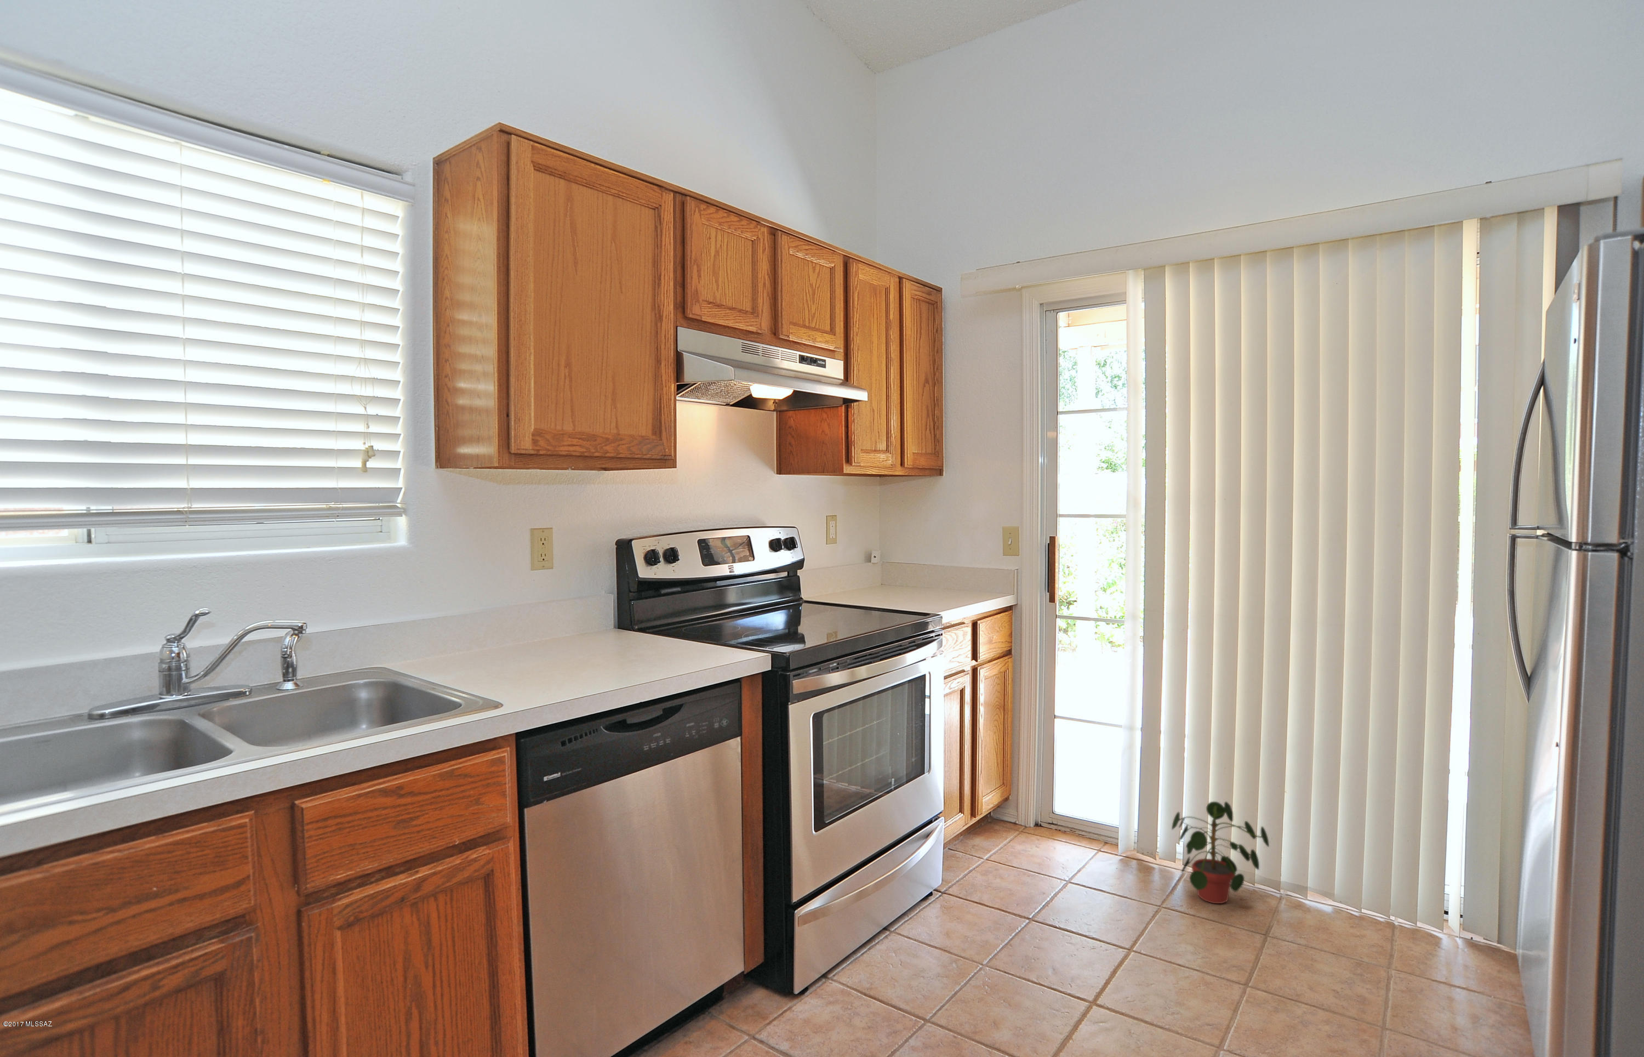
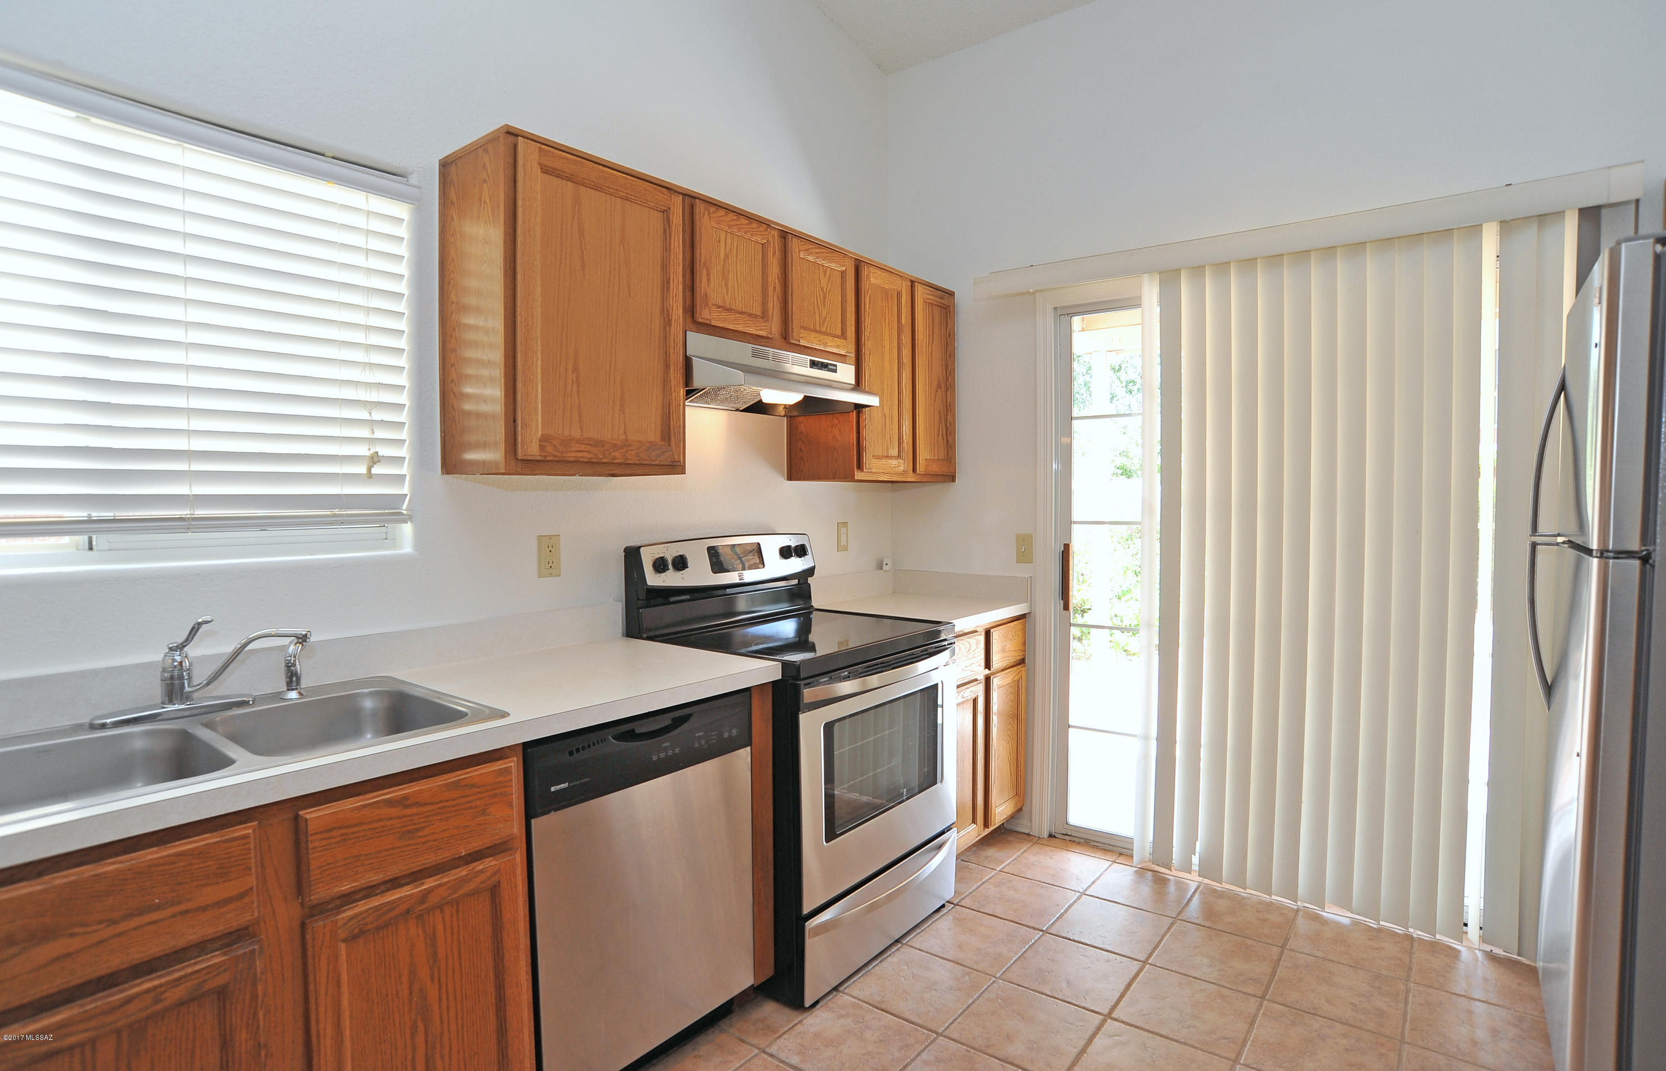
- potted plant [1171,801,1270,904]
